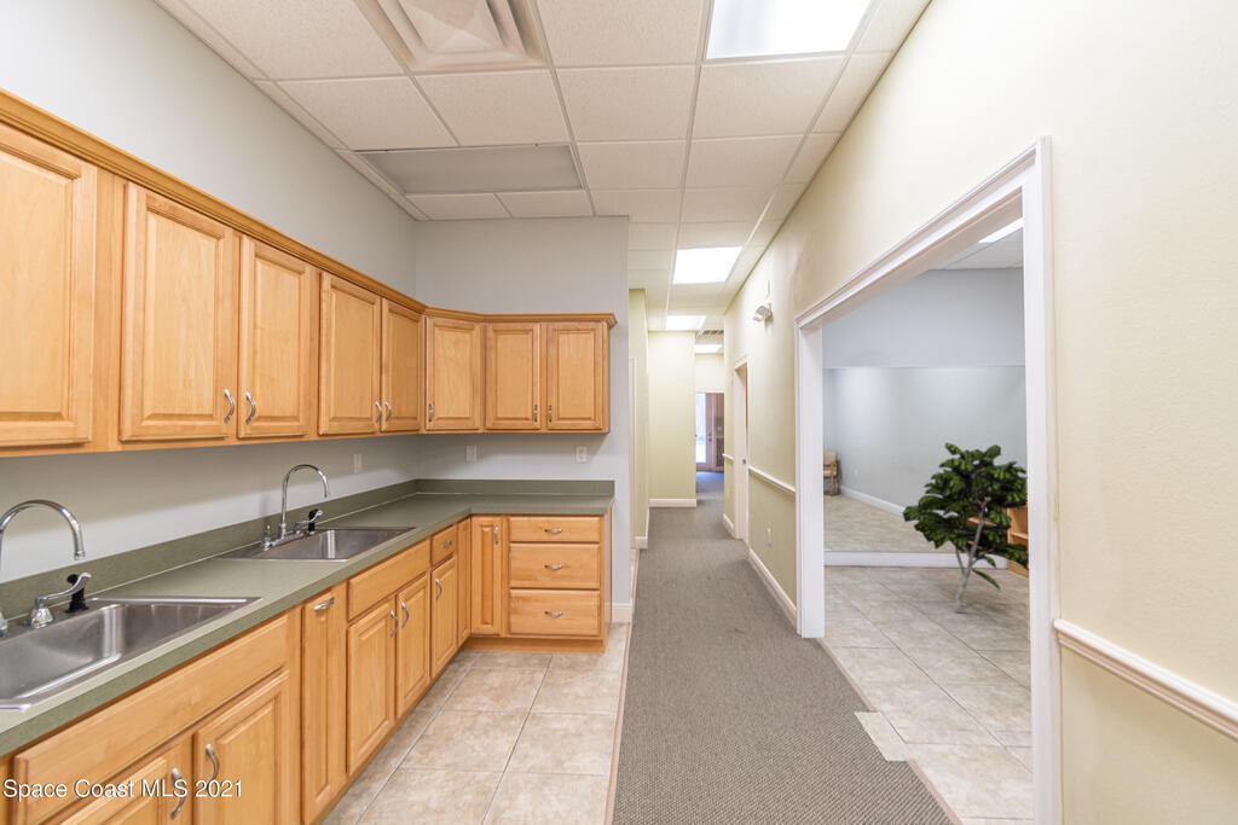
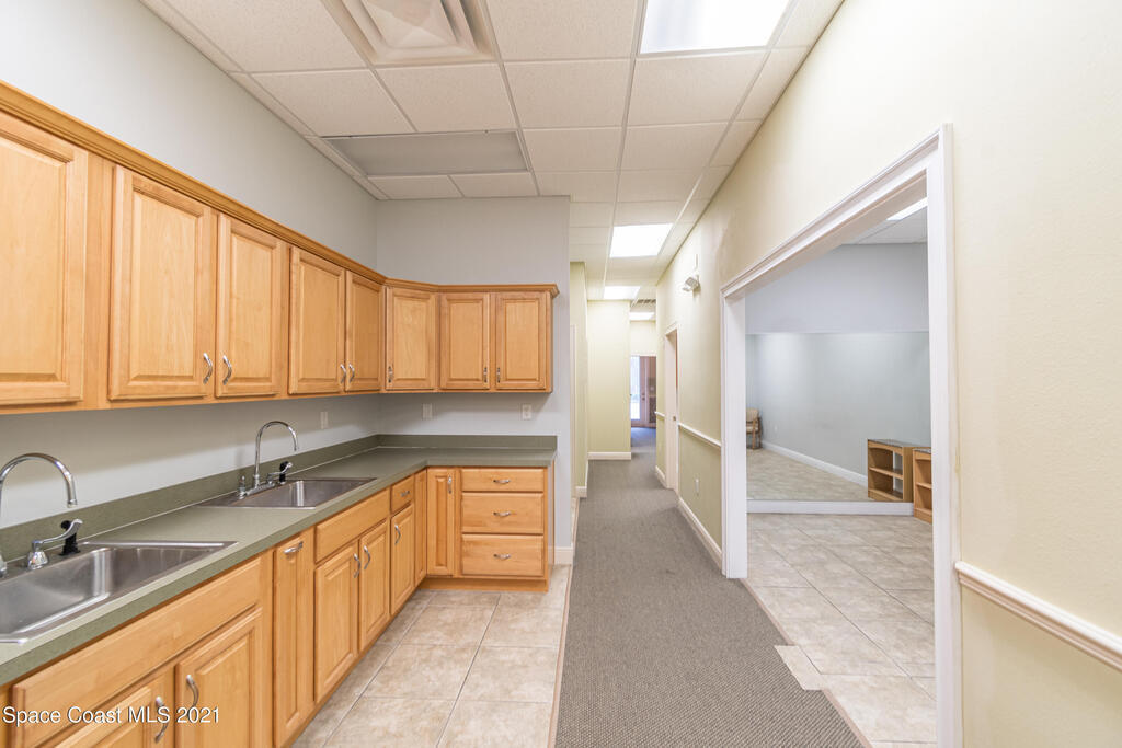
- indoor plant [901,441,1030,615]
